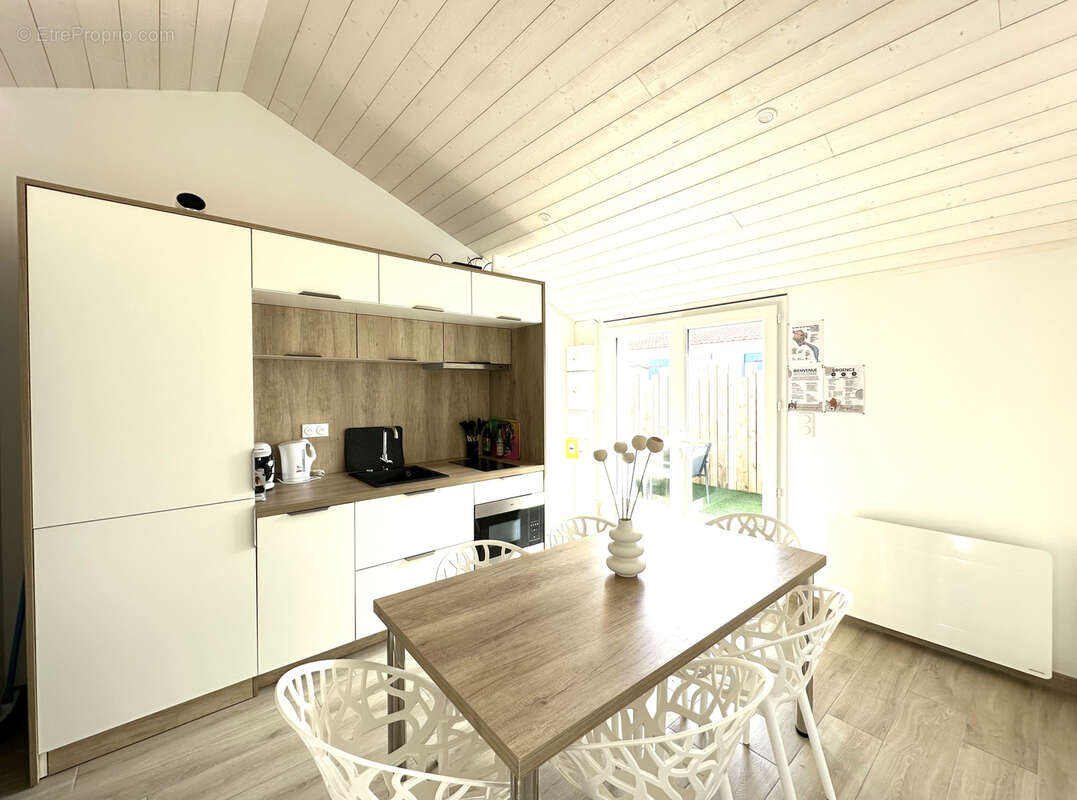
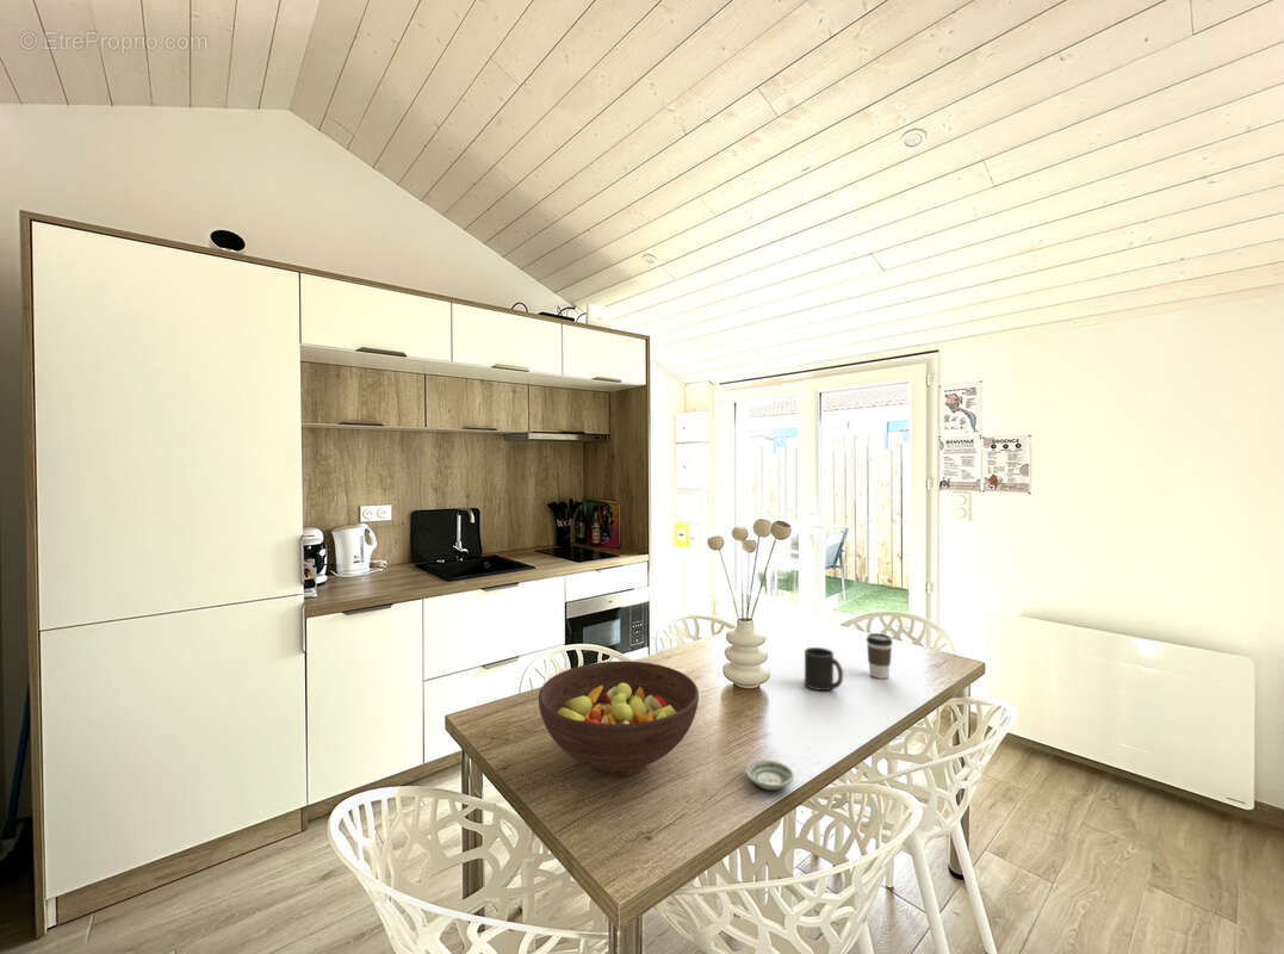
+ mug [804,646,844,692]
+ saucer [745,758,795,791]
+ fruit bowl [538,661,700,778]
+ coffee cup [866,632,893,680]
